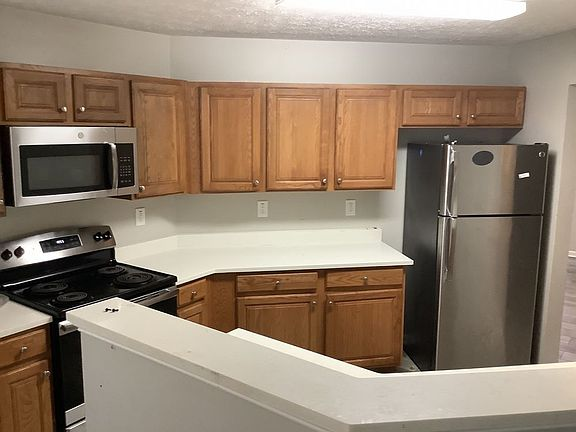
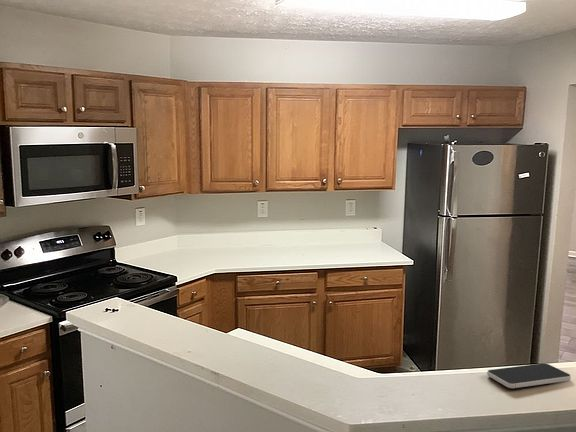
+ smartphone [486,362,572,389]
